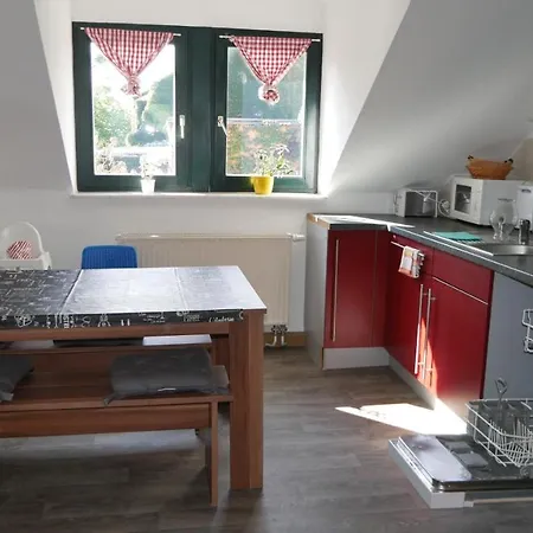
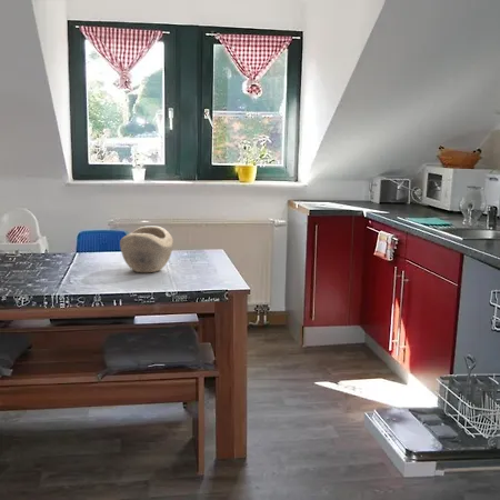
+ decorative bowl [119,226,174,273]
